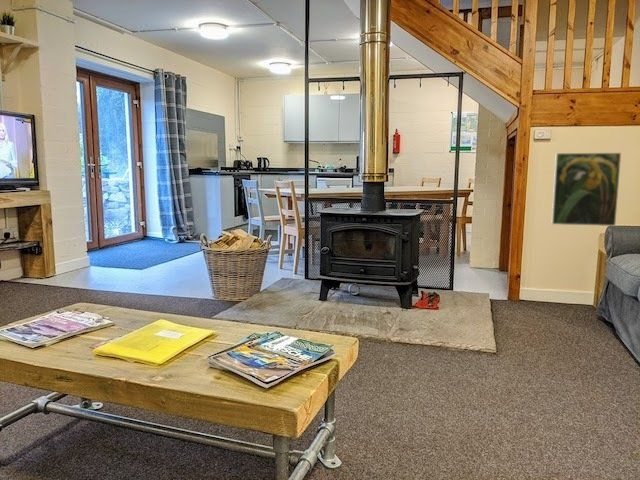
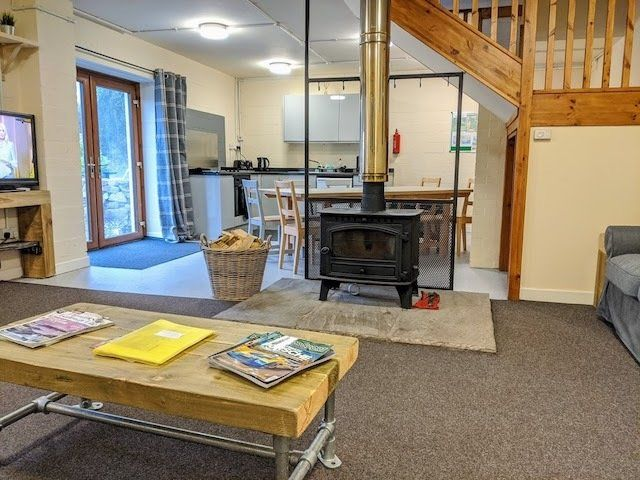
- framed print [550,152,622,227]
